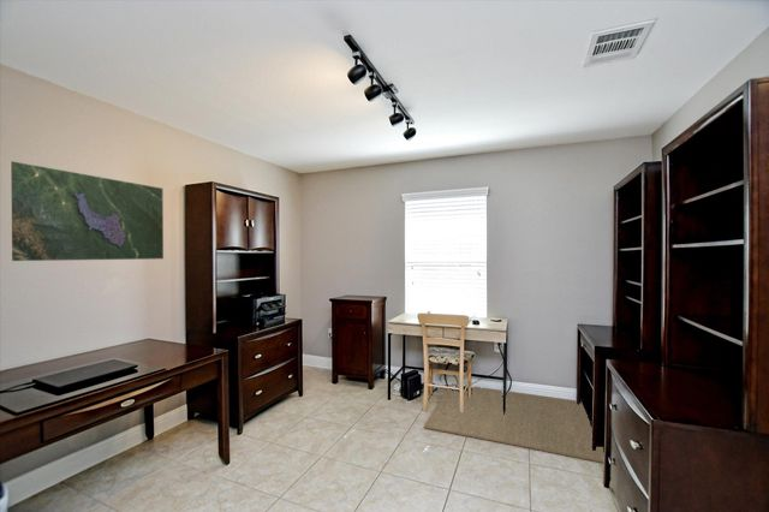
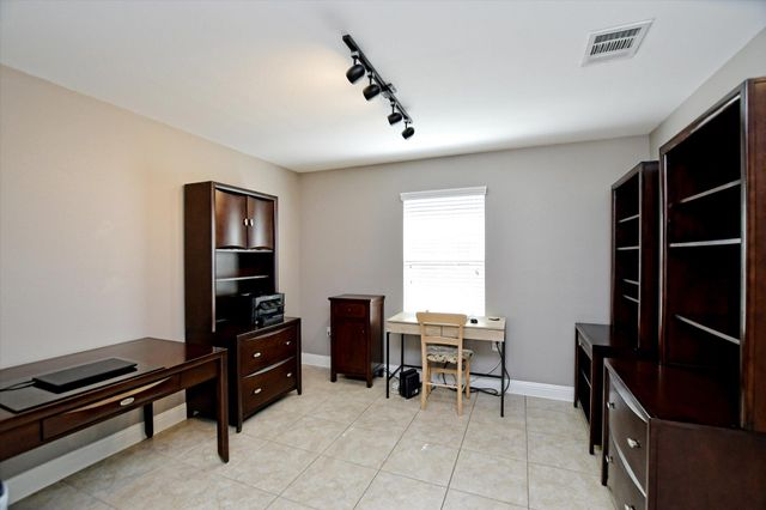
- rug [423,382,604,464]
- map [8,160,165,262]
